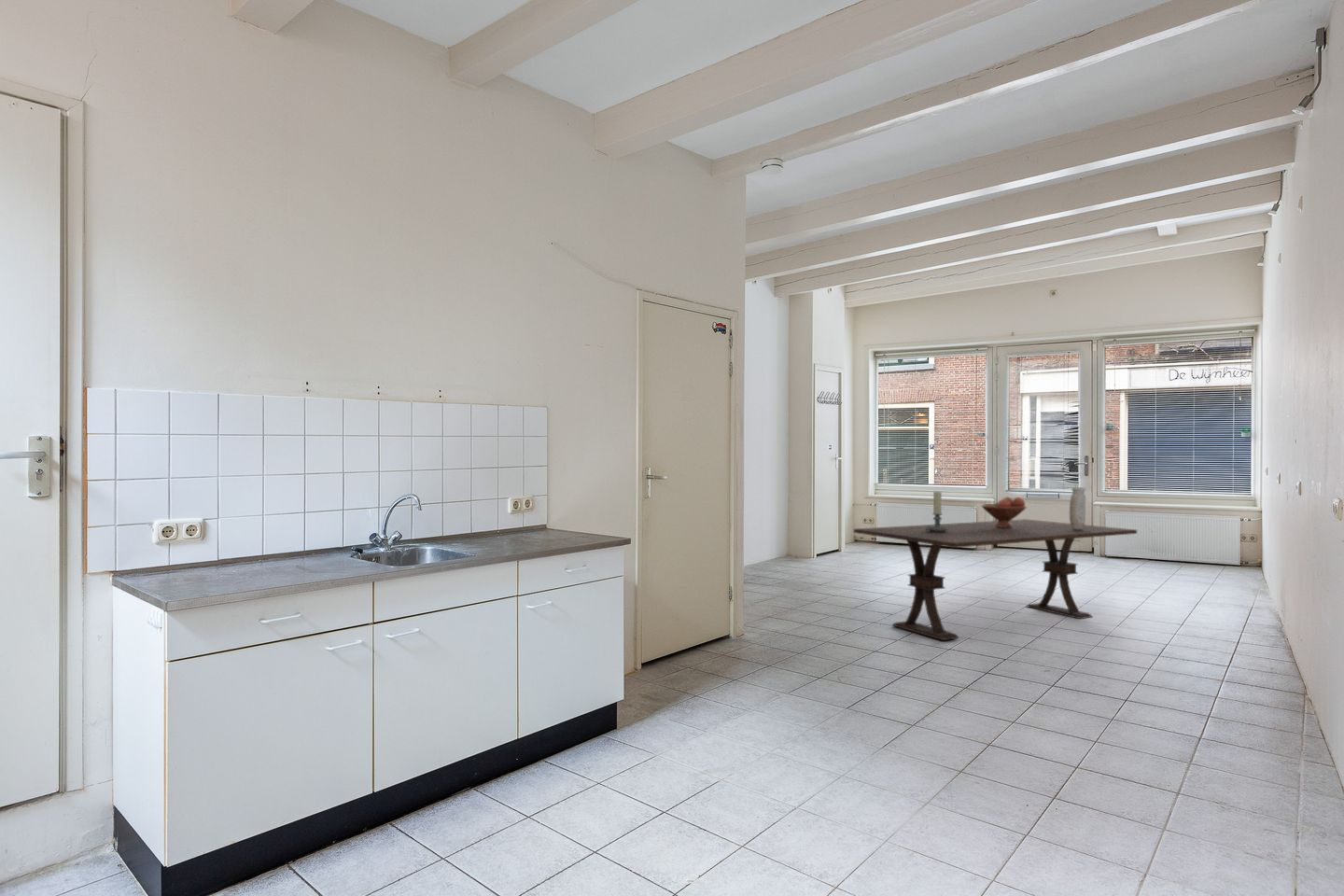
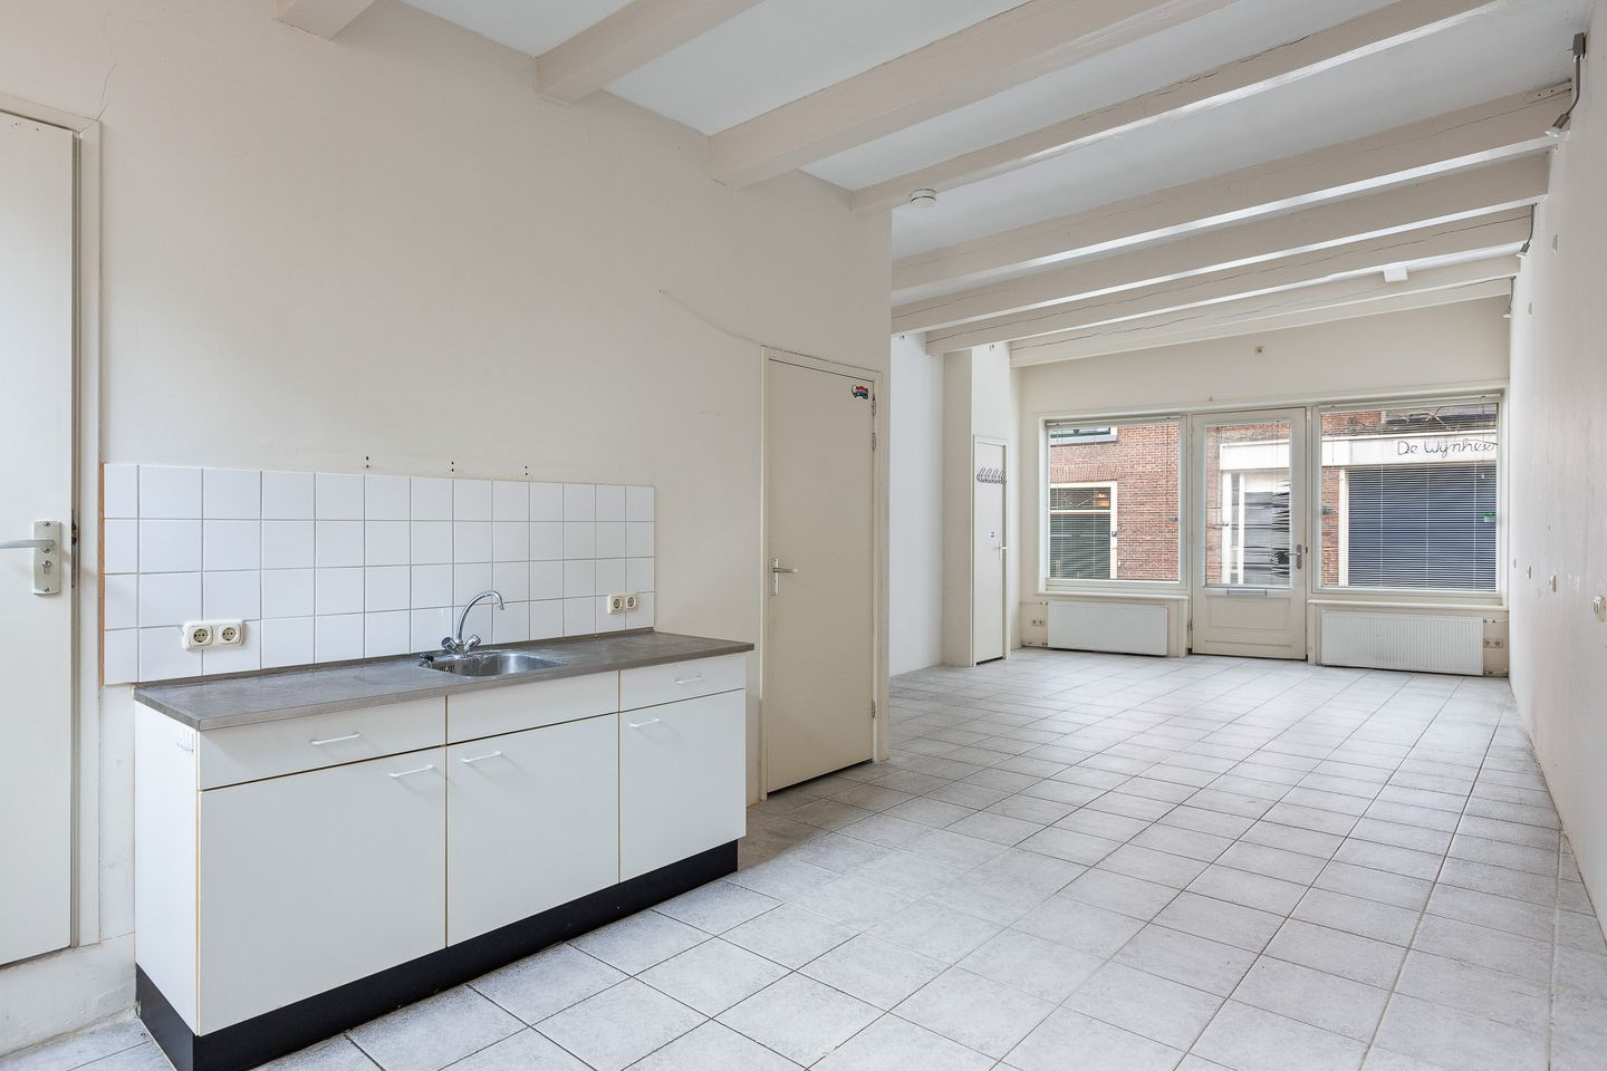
- dining table [853,518,1138,641]
- vase [1069,486,1086,530]
- fruit bowl [980,496,1028,528]
- candle holder [926,490,949,532]
